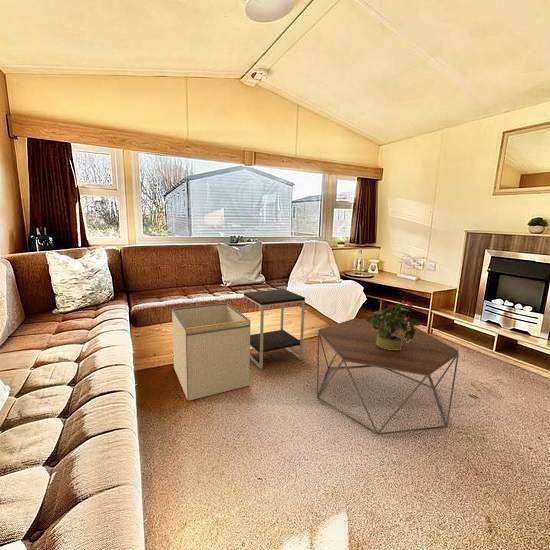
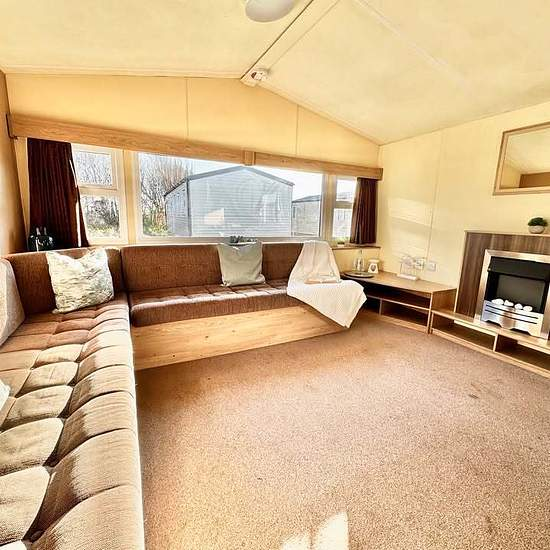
- storage bin [171,302,251,401]
- potted plant [365,299,422,350]
- side table [243,288,306,370]
- coffee table [316,317,460,436]
